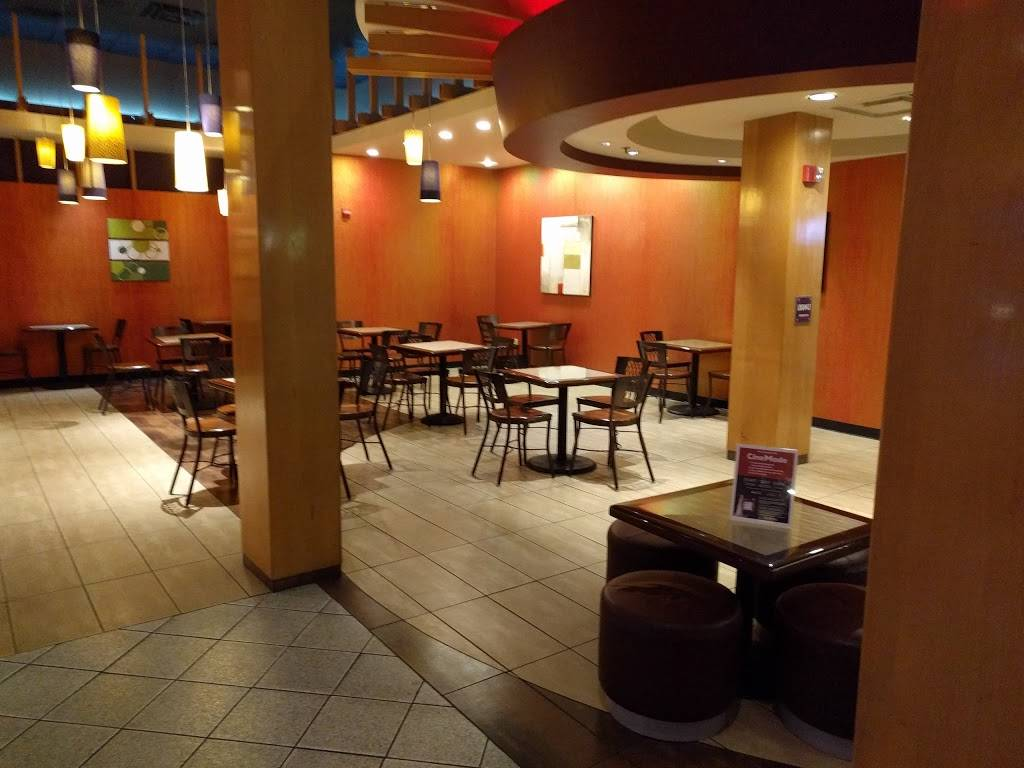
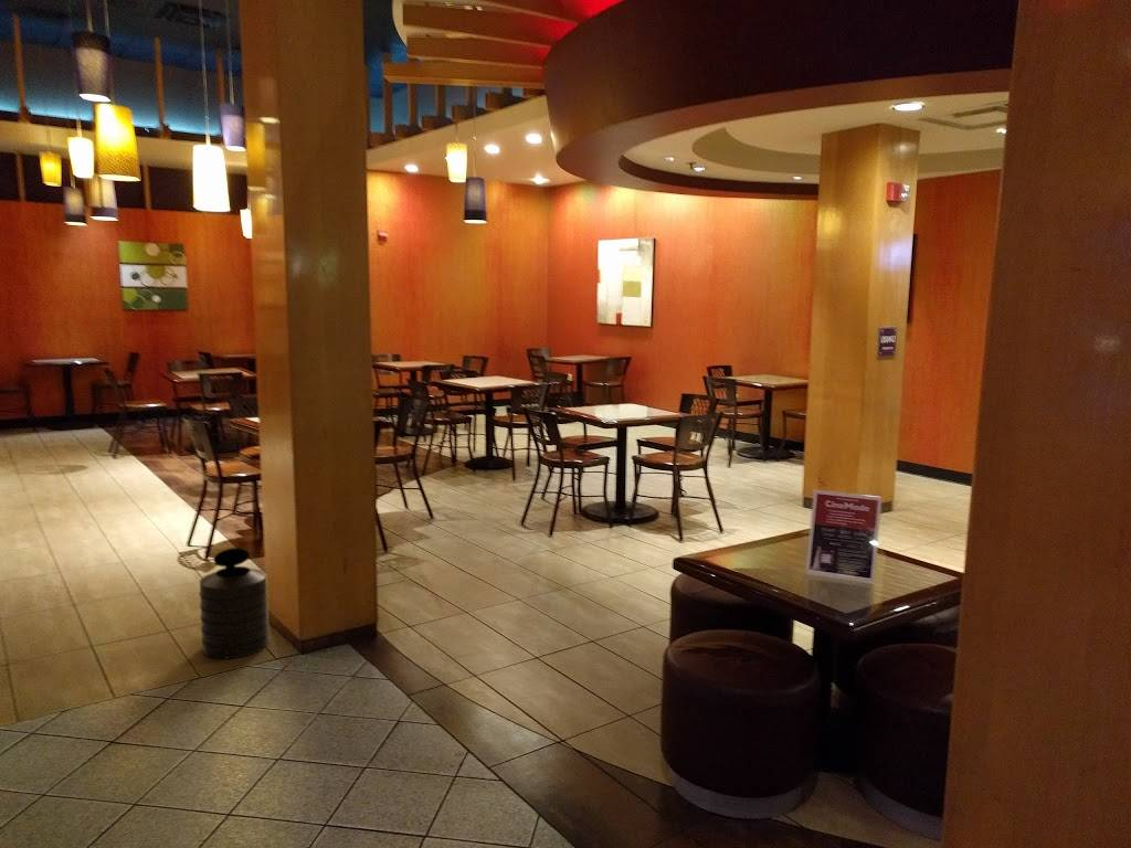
+ trash can [198,547,271,660]
